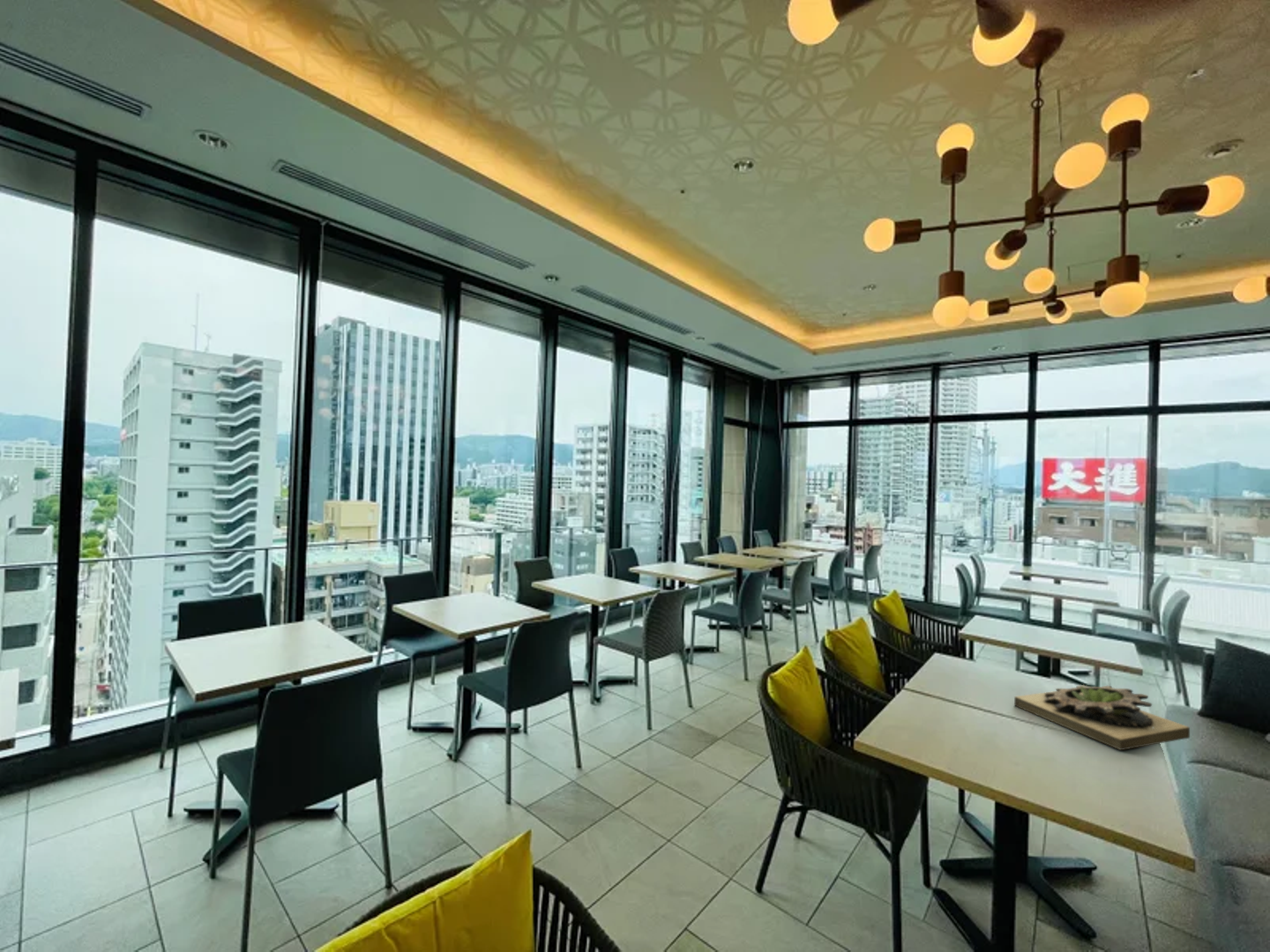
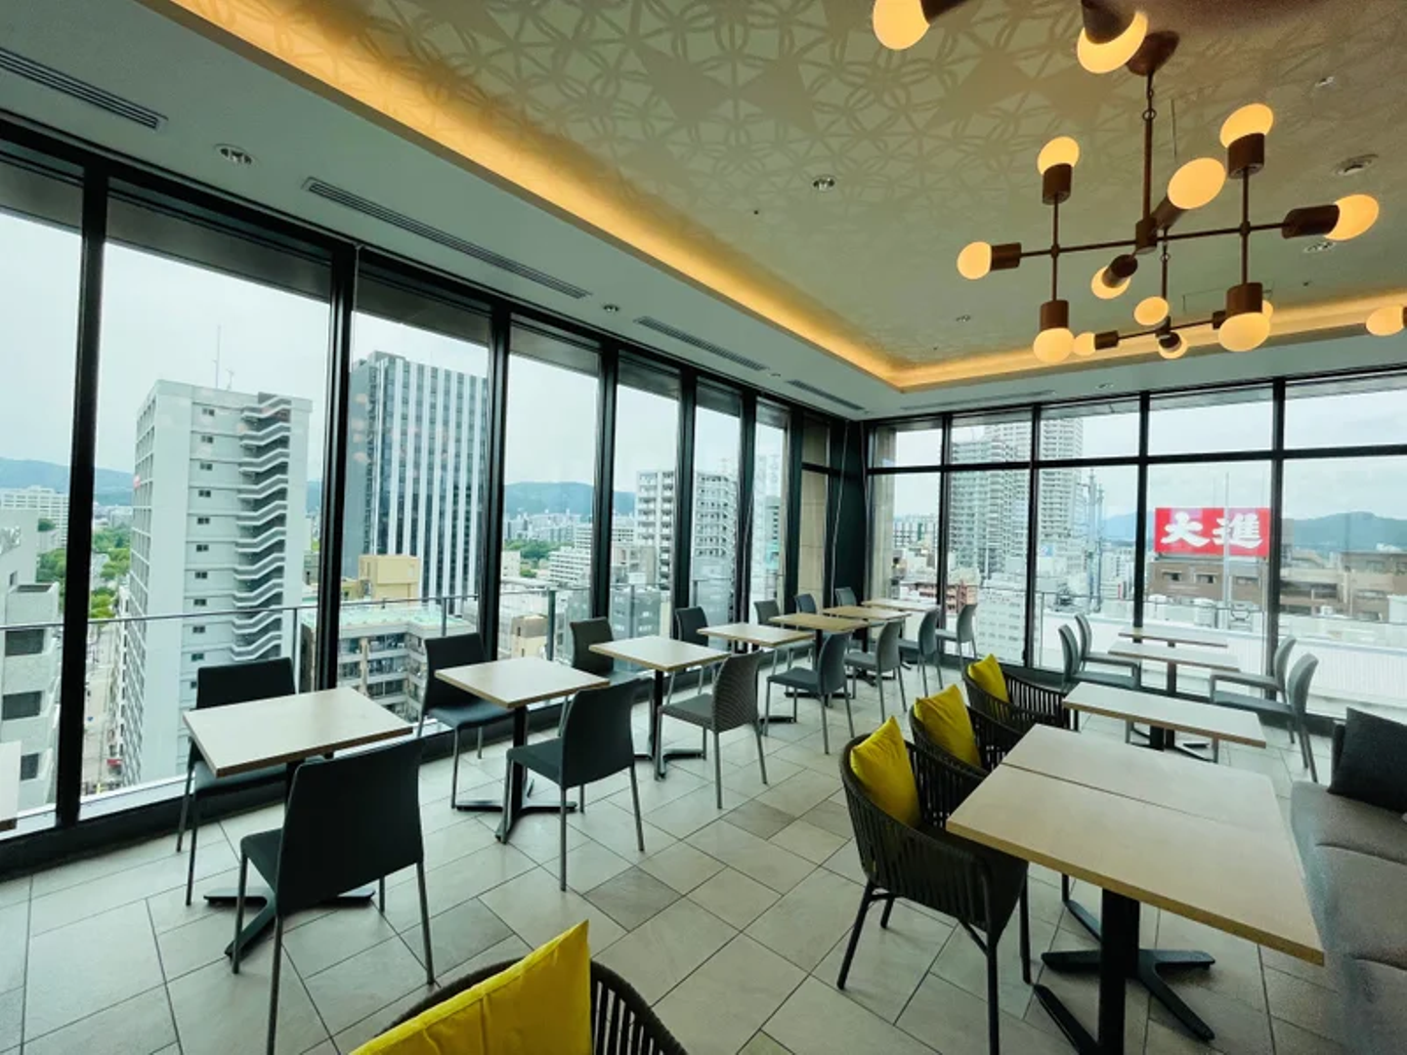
- succulent planter [1013,684,1191,751]
